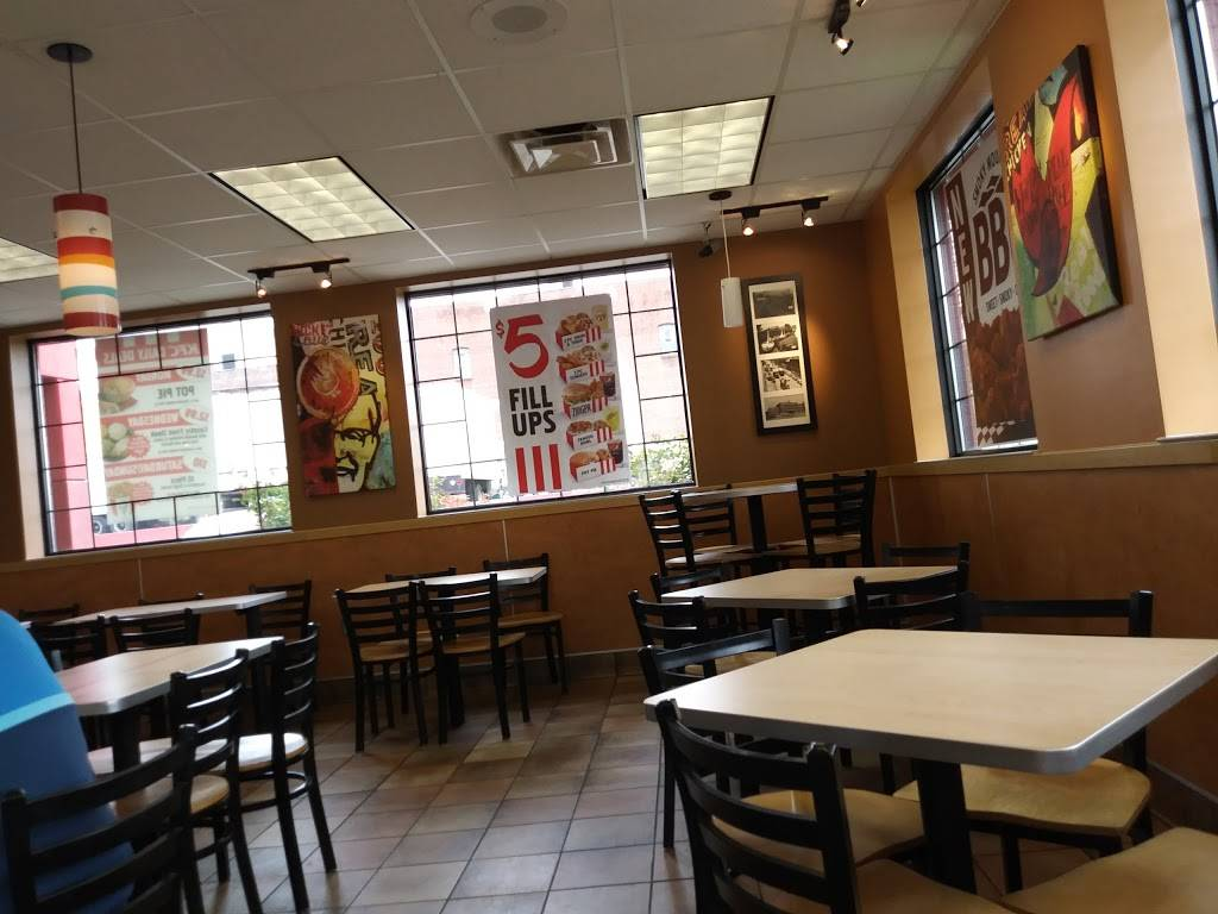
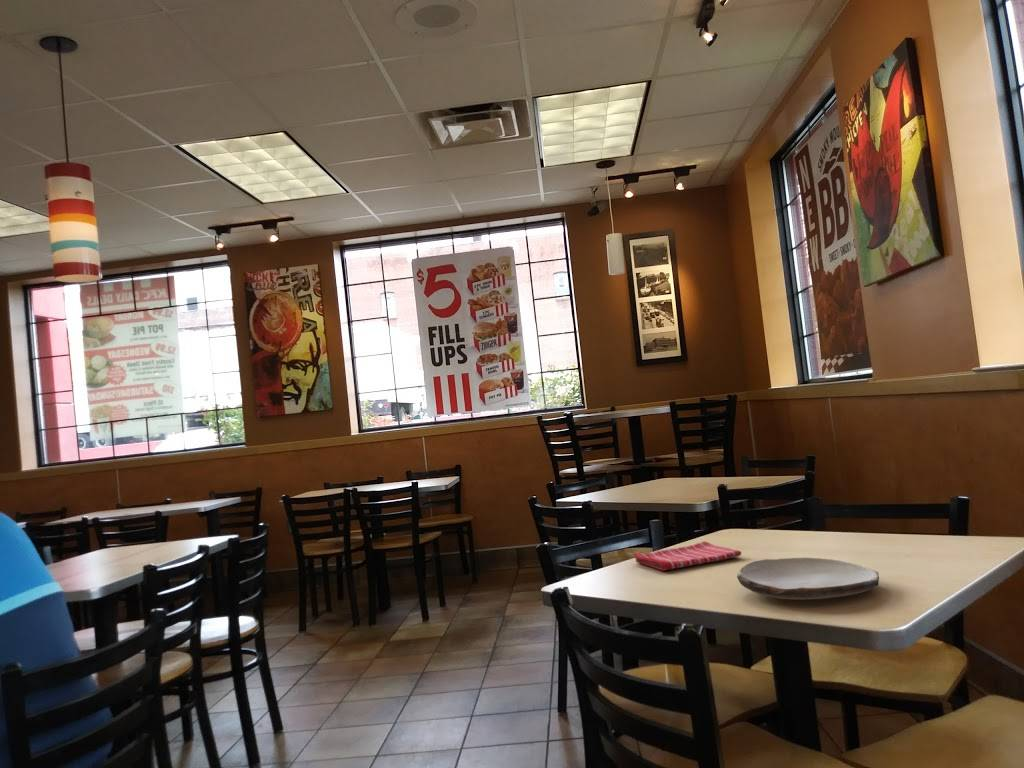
+ plate [736,557,880,600]
+ dish towel [633,540,742,572]
